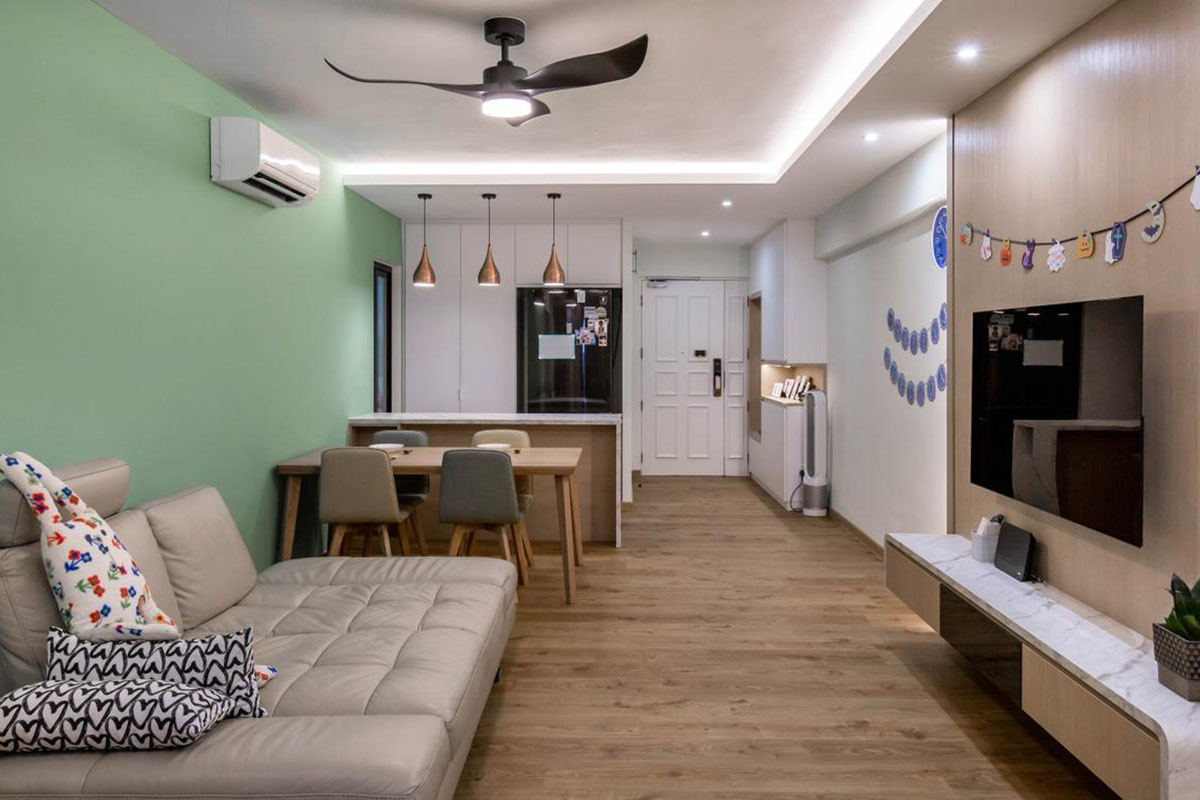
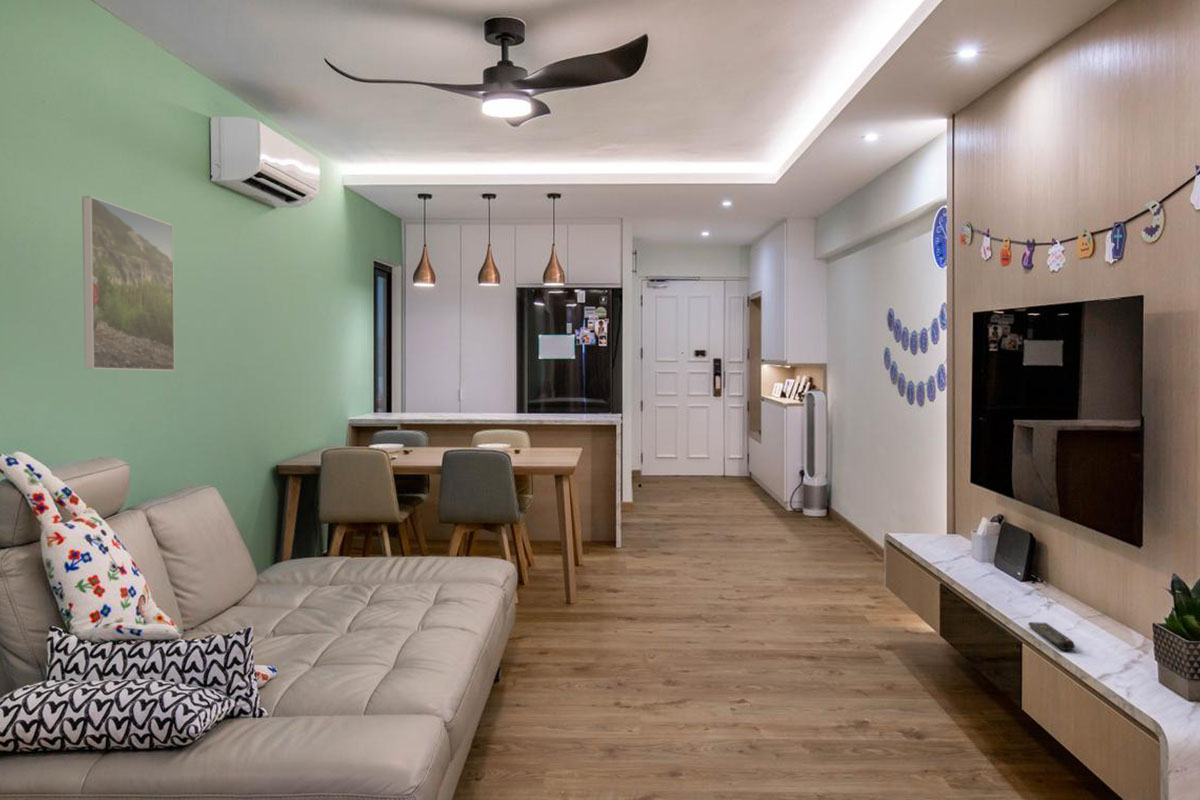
+ remote control [1027,621,1076,651]
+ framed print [81,195,176,372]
